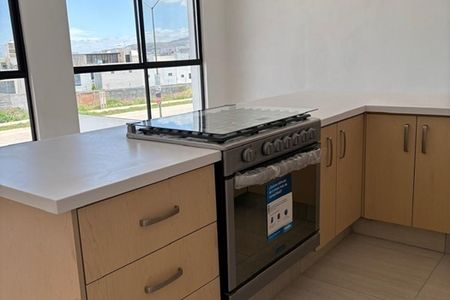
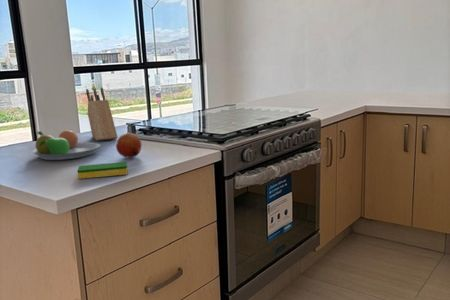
+ dish sponge [76,161,129,180]
+ apple [115,133,142,159]
+ knife block [85,87,118,142]
+ fruit bowl [31,129,101,161]
